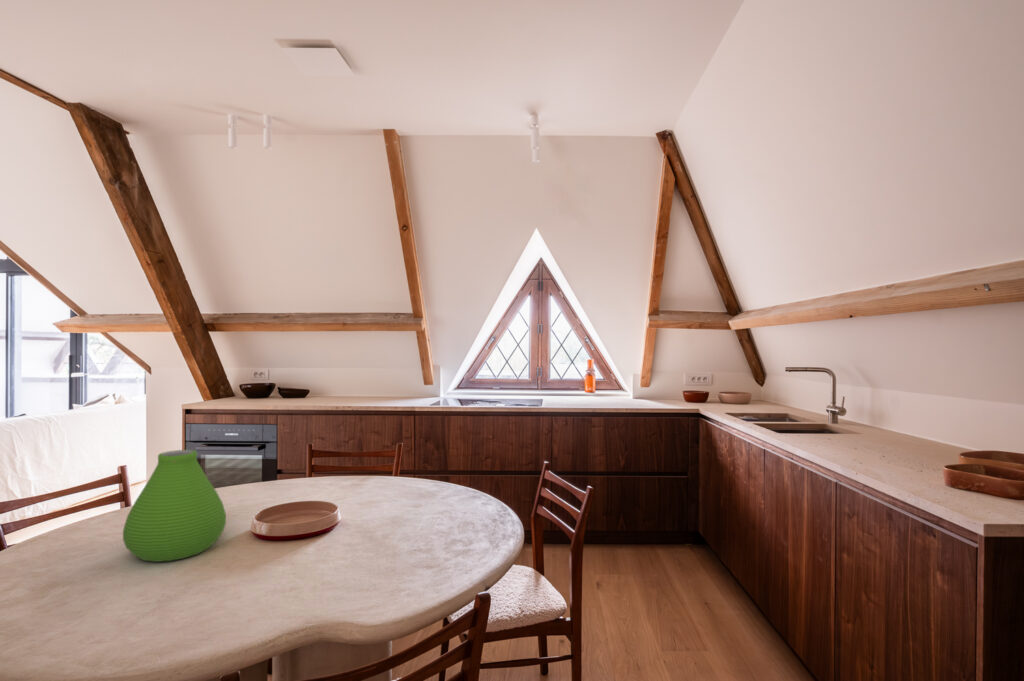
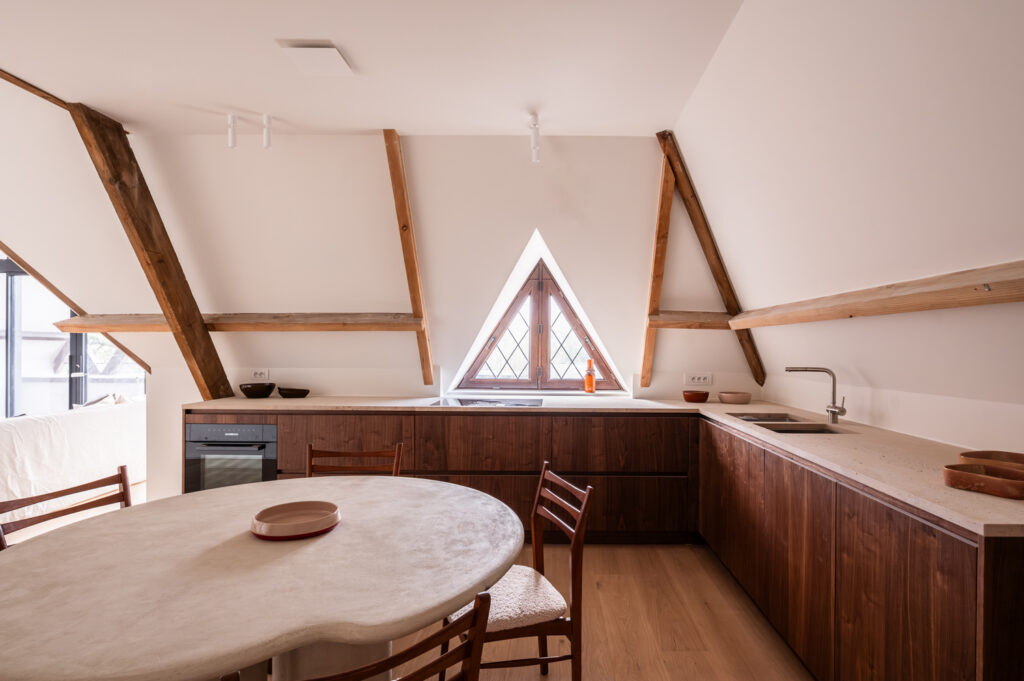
- vase [122,449,227,563]
